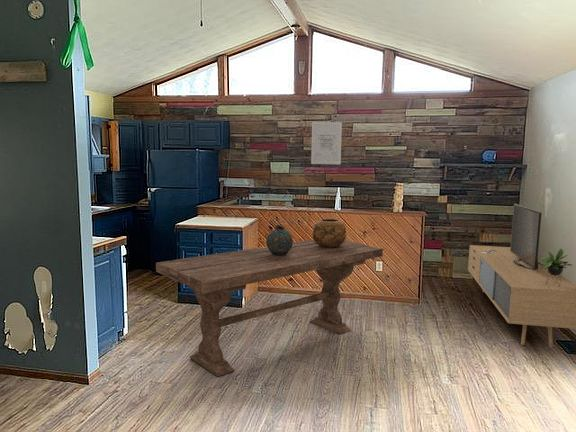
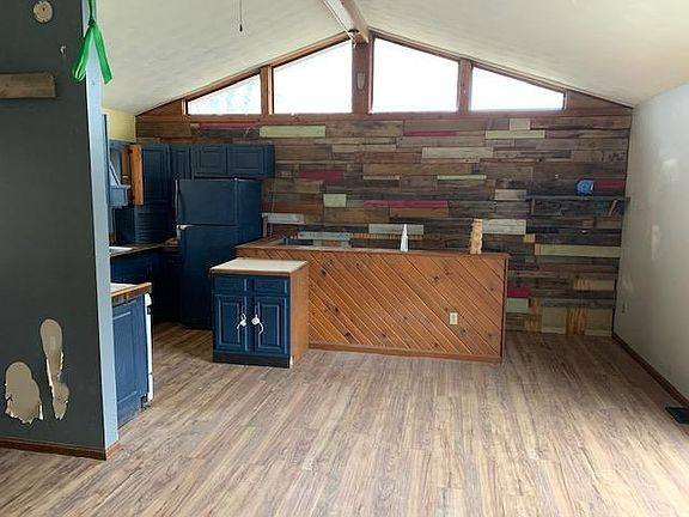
- wall art [310,121,343,165]
- snuff bottle [265,224,294,256]
- dining table [155,239,384,378]
- decorative bowl [312,218,347,248]
- media console [467,203,576,349]
